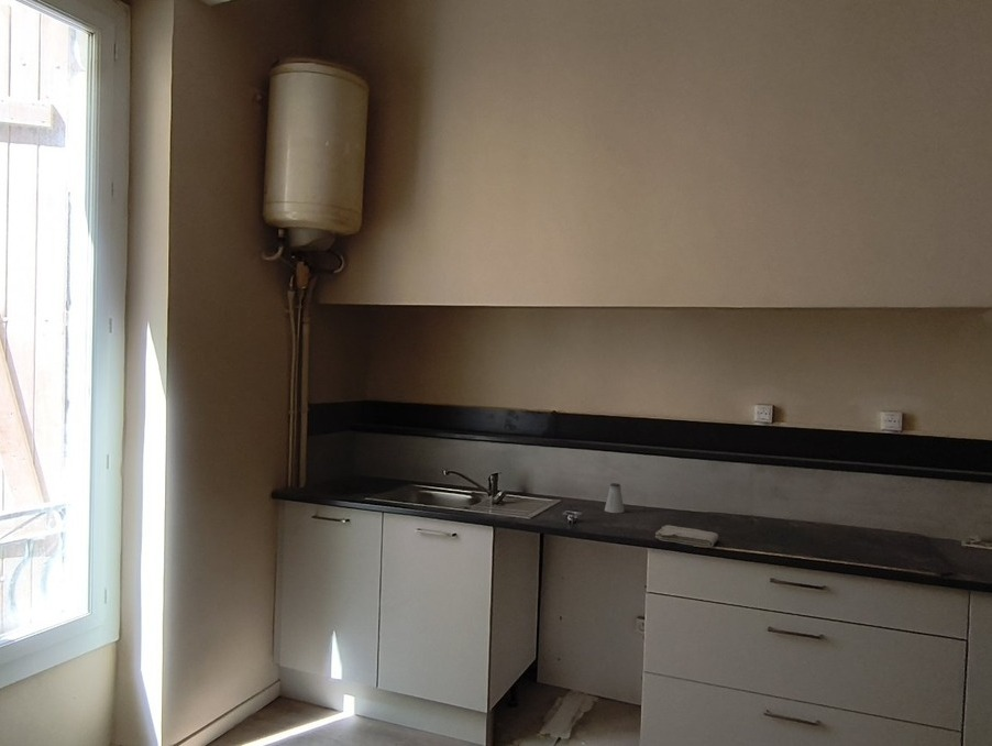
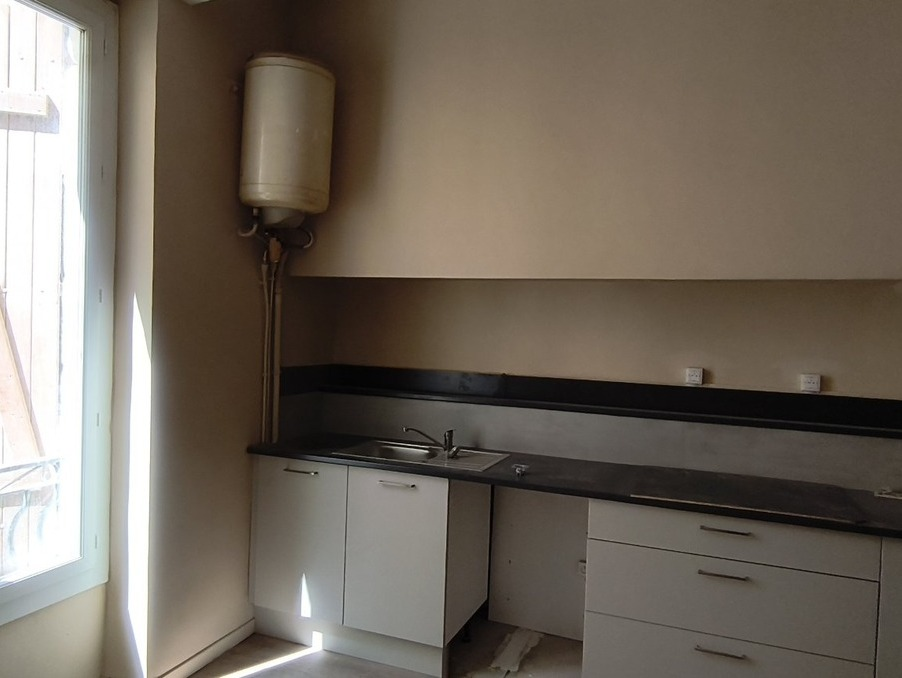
- washcloth [654,524,719,549]
- saltshaker [604,482,625,514]
